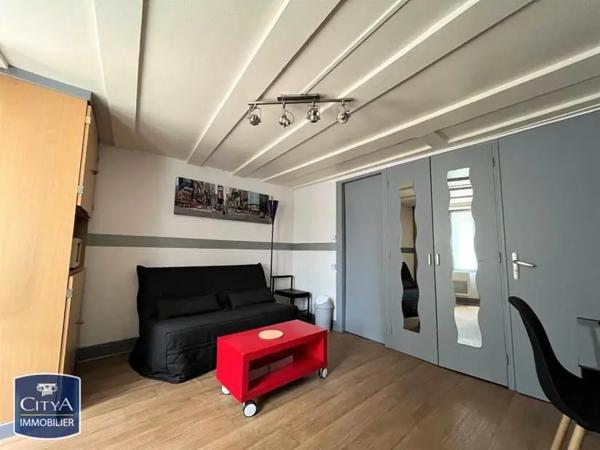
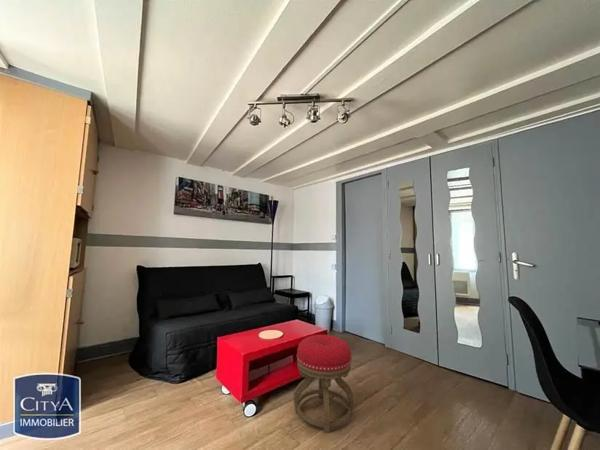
+ stool [293,334,355,434]
